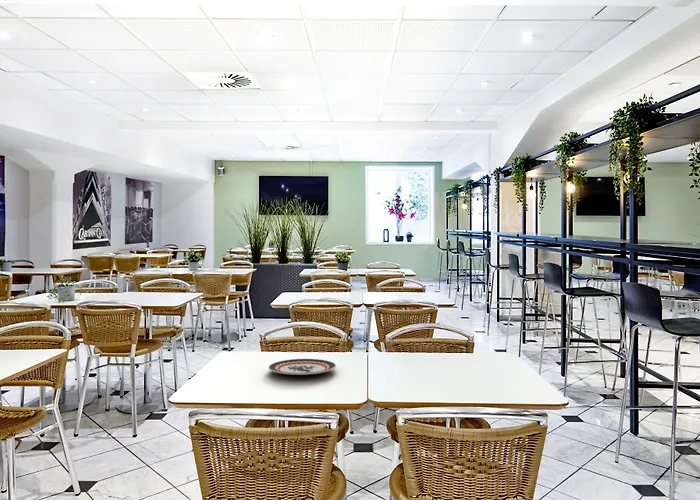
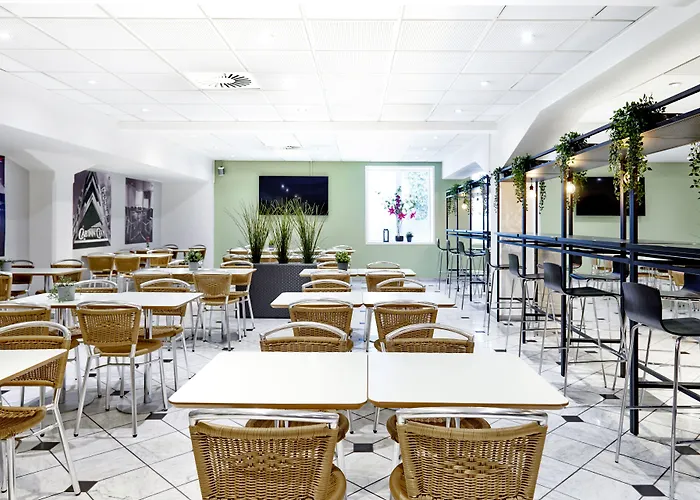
- plate [268,358,337,376]
